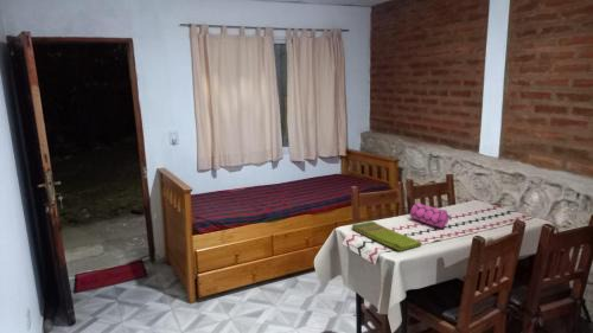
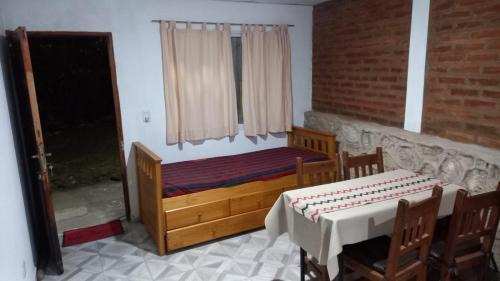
- pencil case [409,201,452,229]
- dish towel [351,220,423,251]
